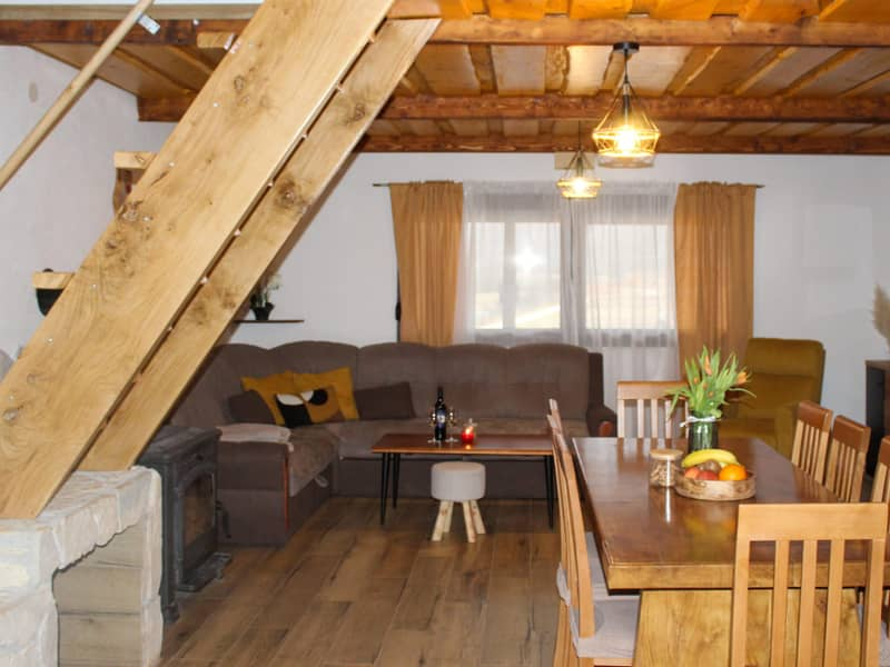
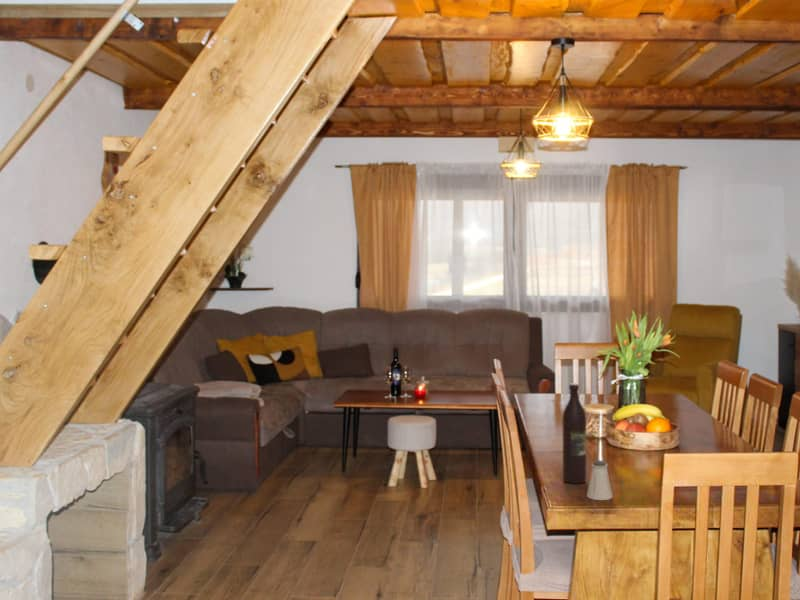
+ saltshaker [586,459,614,501]
+ wine bottle [562,382,587,485]
